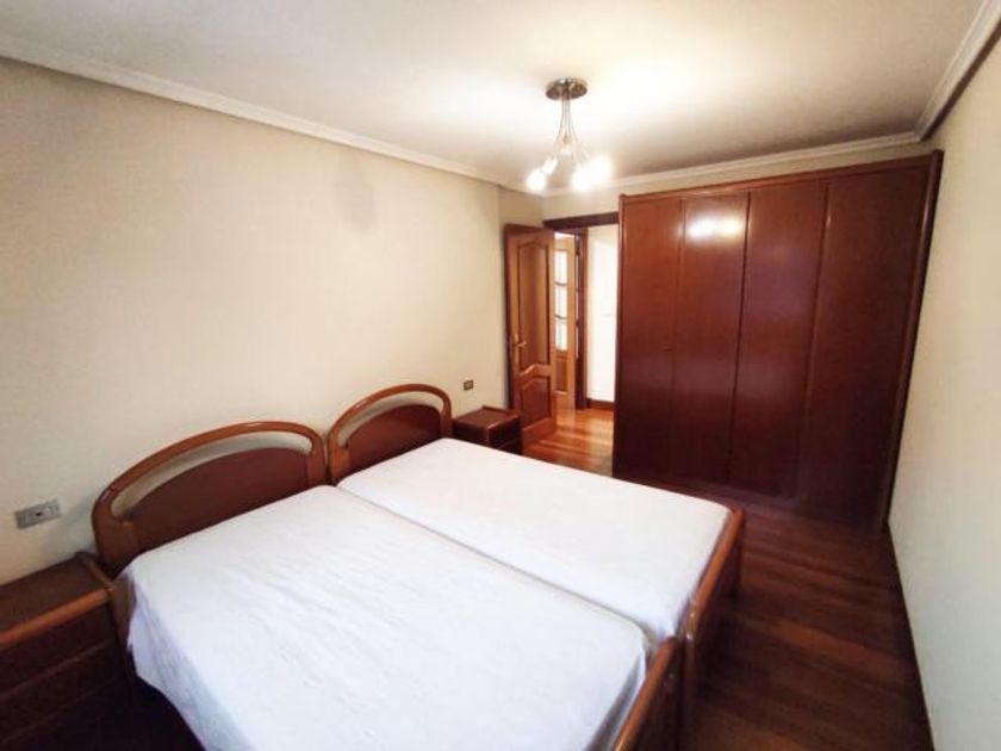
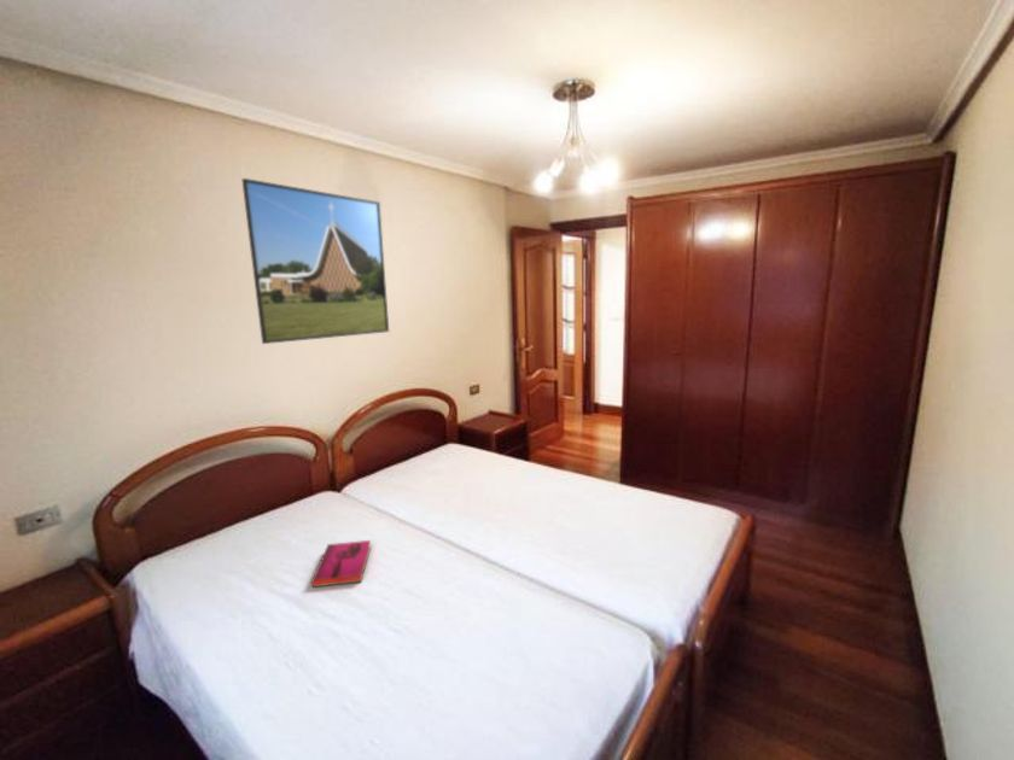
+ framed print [240,177,390,345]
+ hardback book [310,539,372,589]
